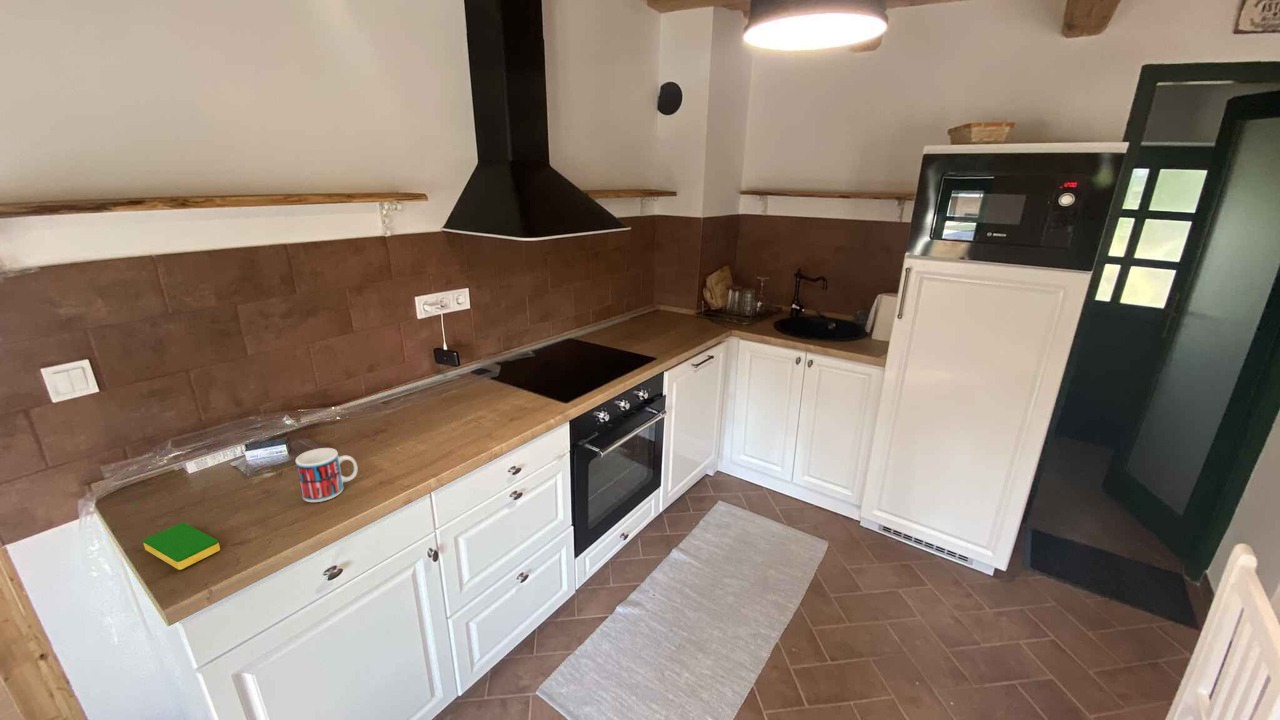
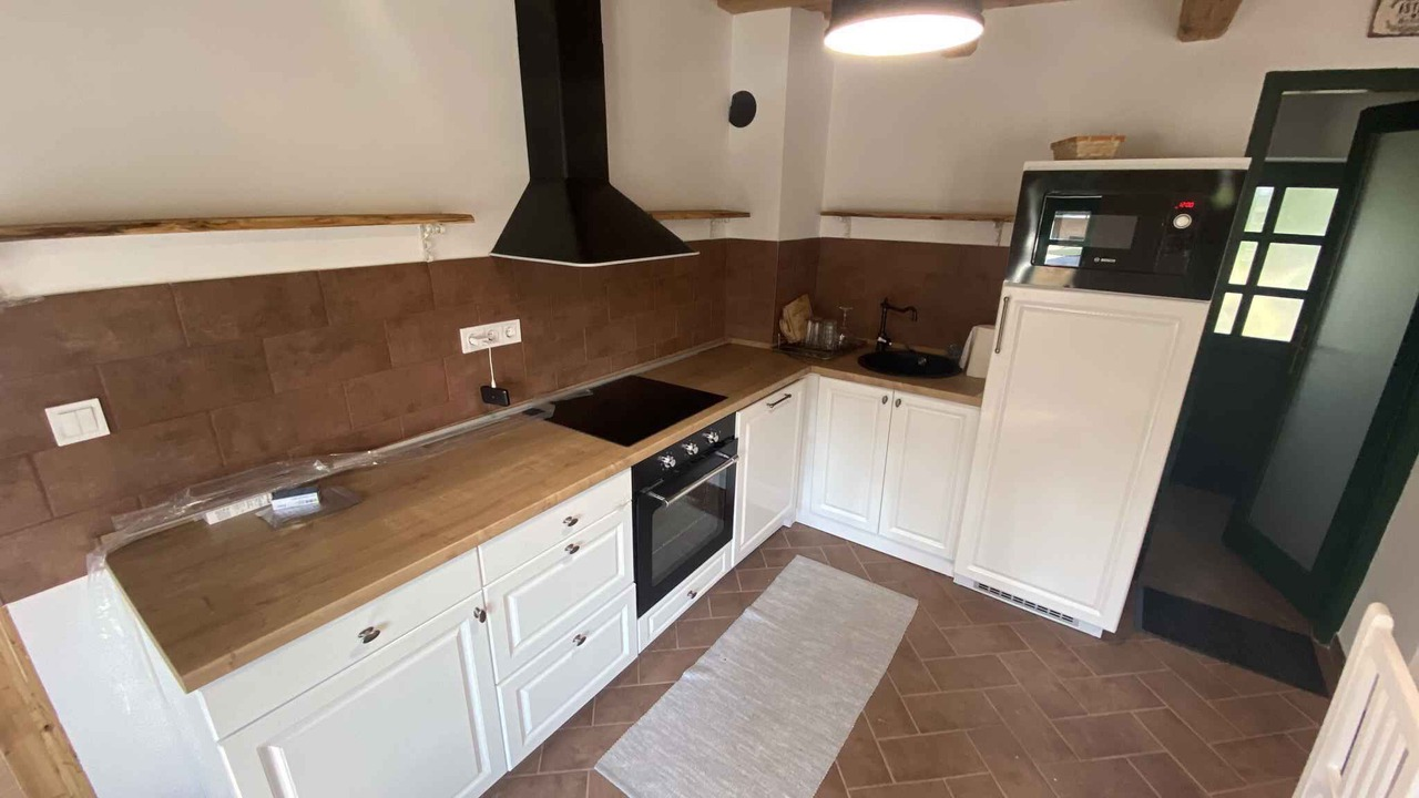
- dish sponge [142,522,221,571]
- mug [295,447,359,503]
